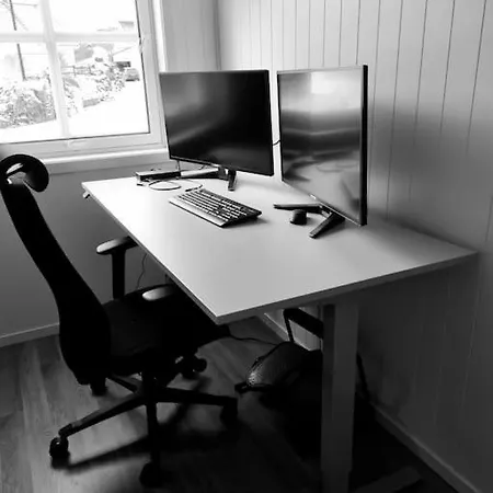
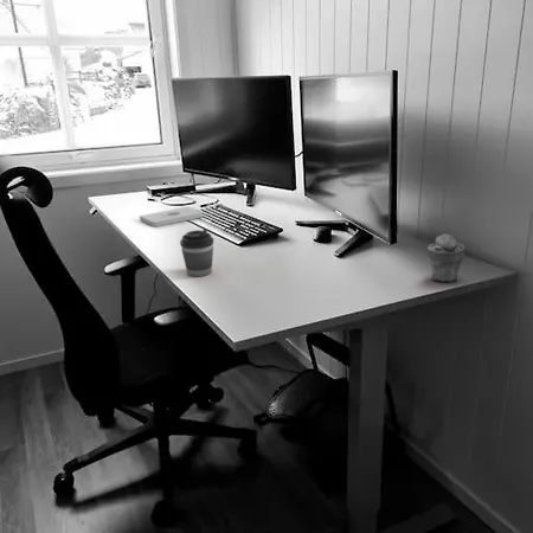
+ coffee cup [179,229,214,277]
+ potted succulent [426,233,467,283]
+ notepad [139,205,204,227]
